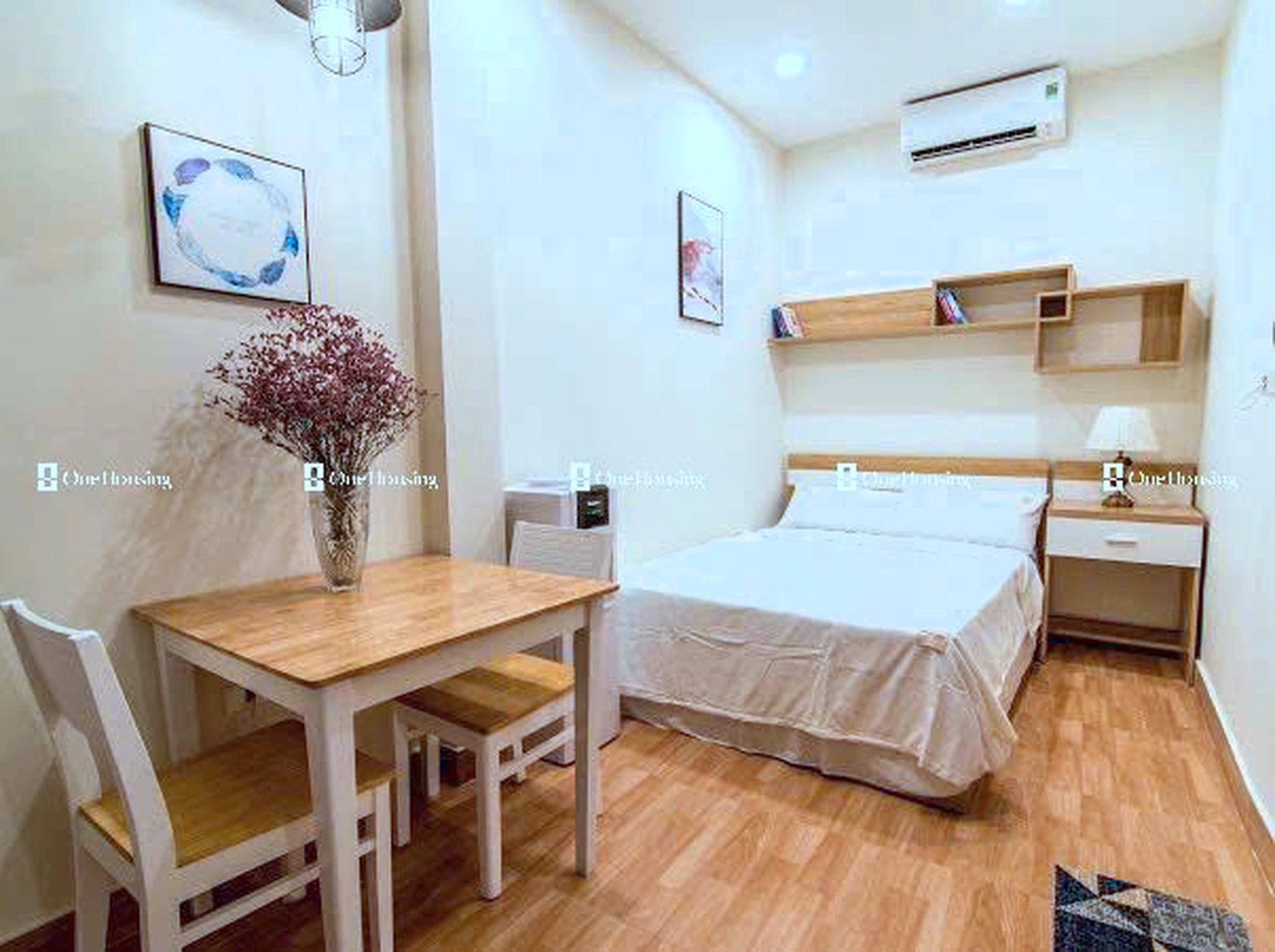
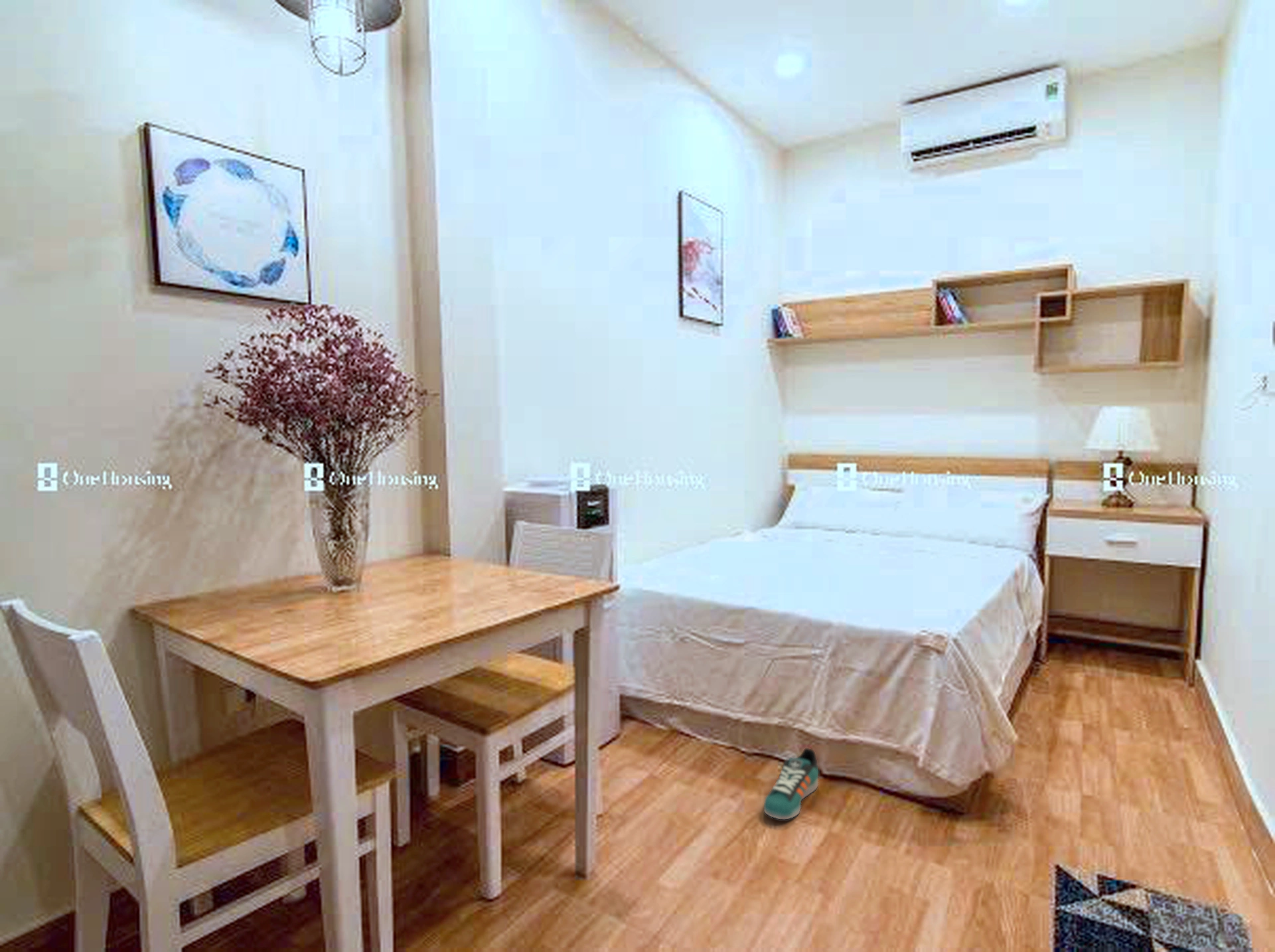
+ sneaker [763,748,819,820]
